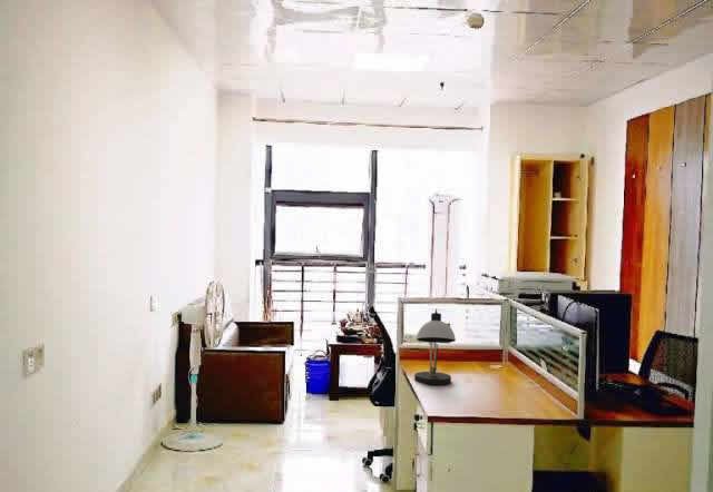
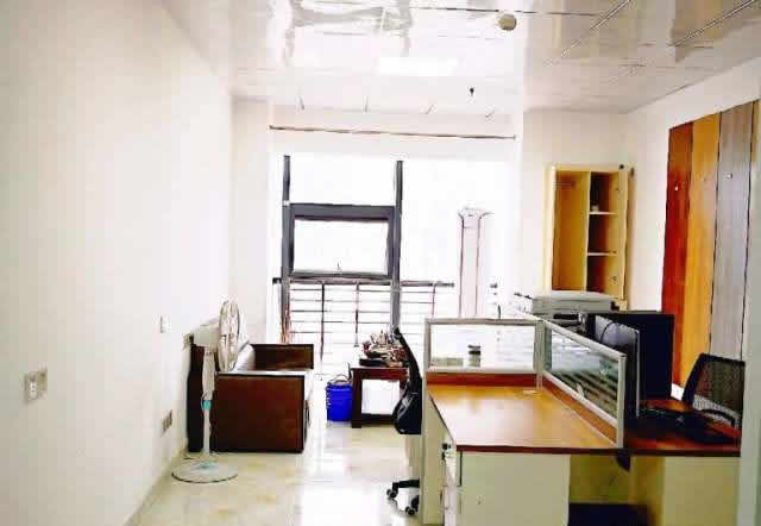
- desk lamp [413,308,457,386]
